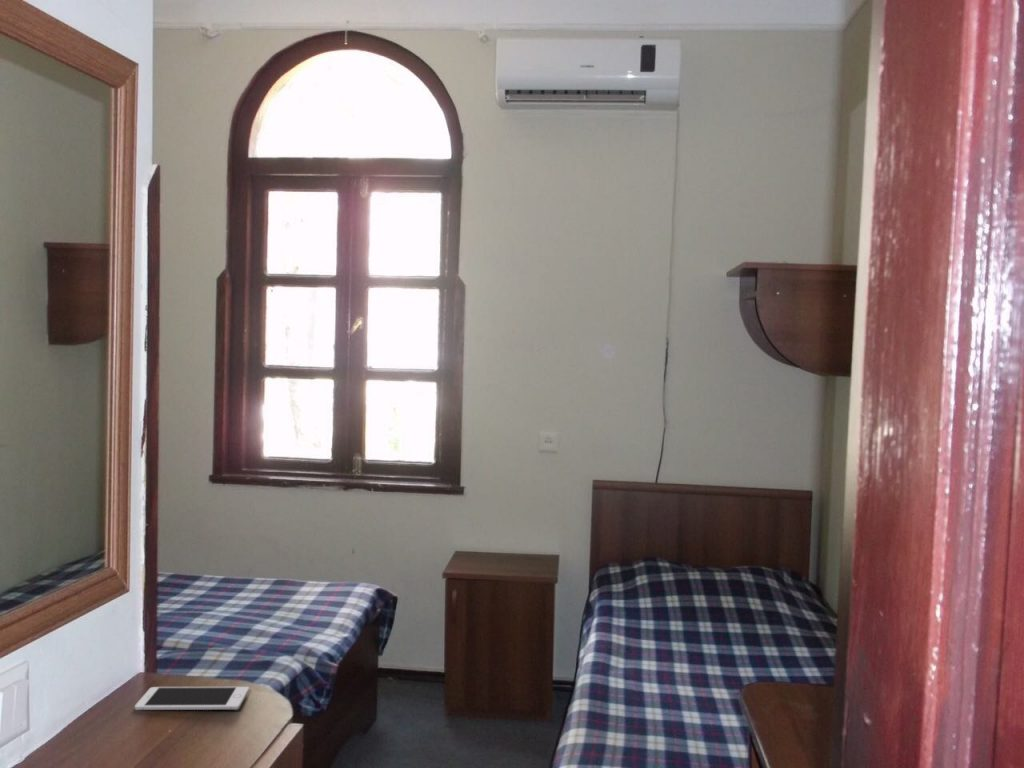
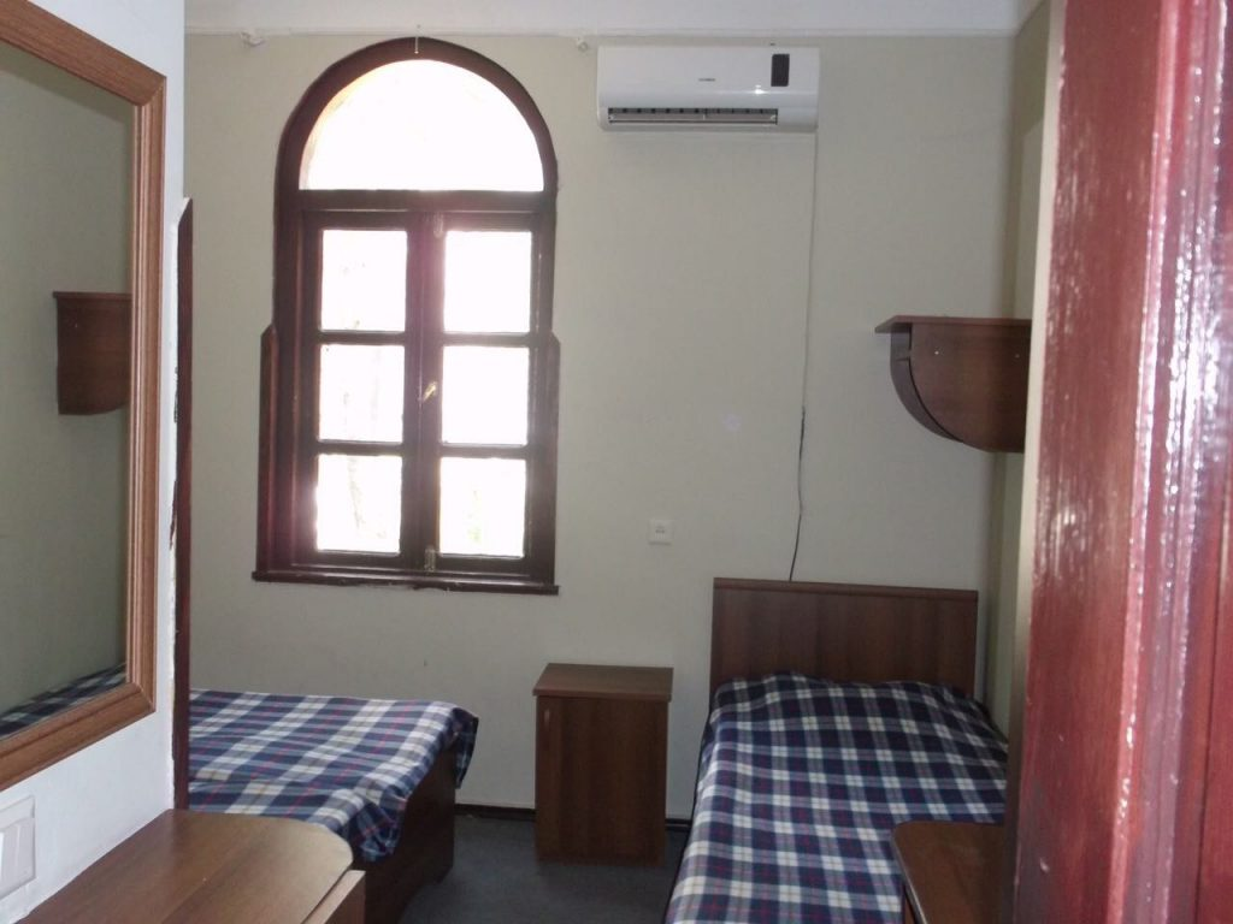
- cell phone [134,686,250,711]
